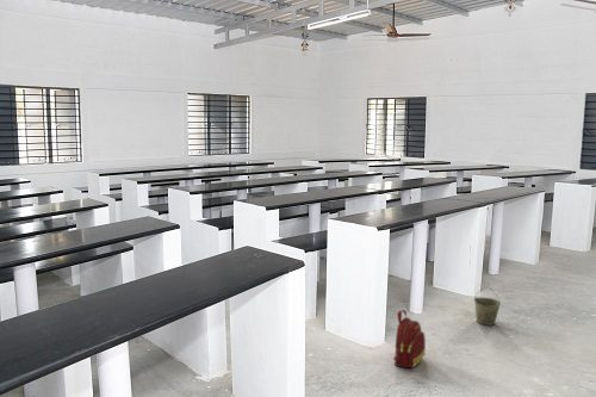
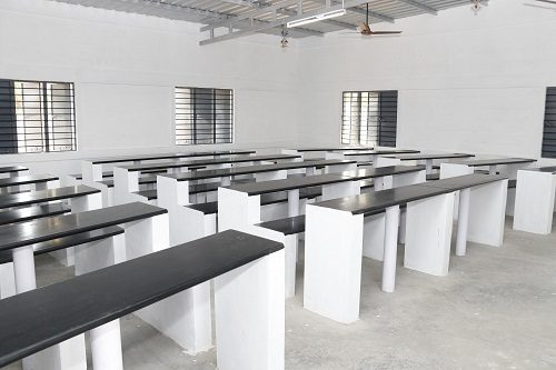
- backpack [392,309,427,370]
- bucket [473,286,502,327]
